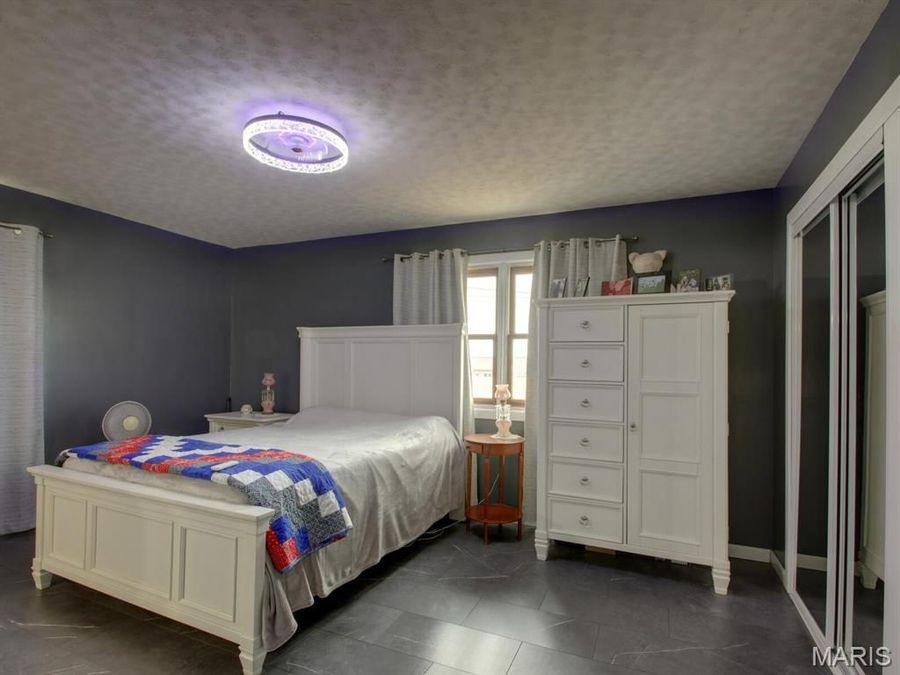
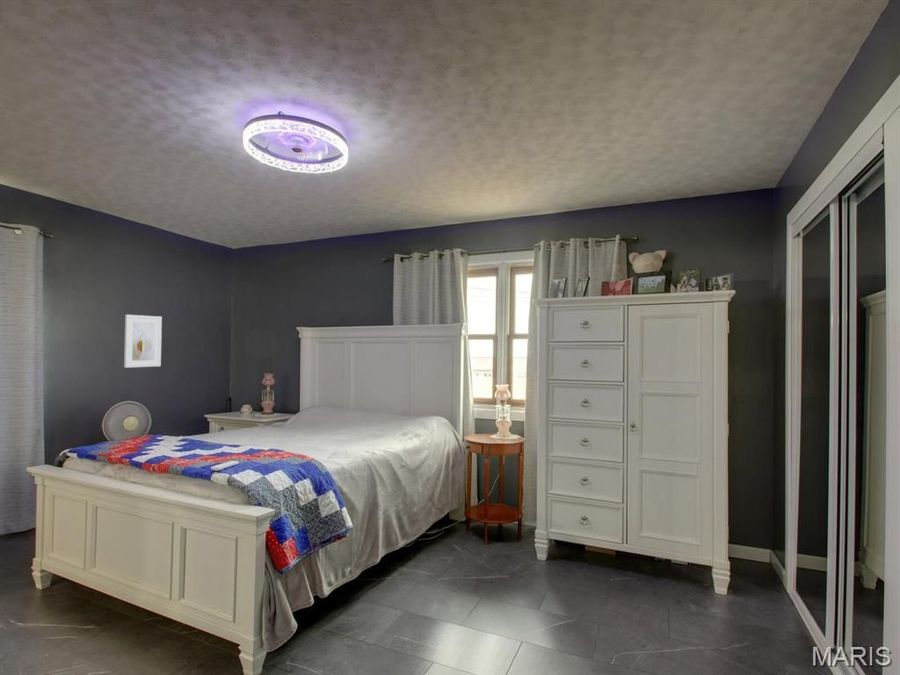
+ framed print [123,314,163,369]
